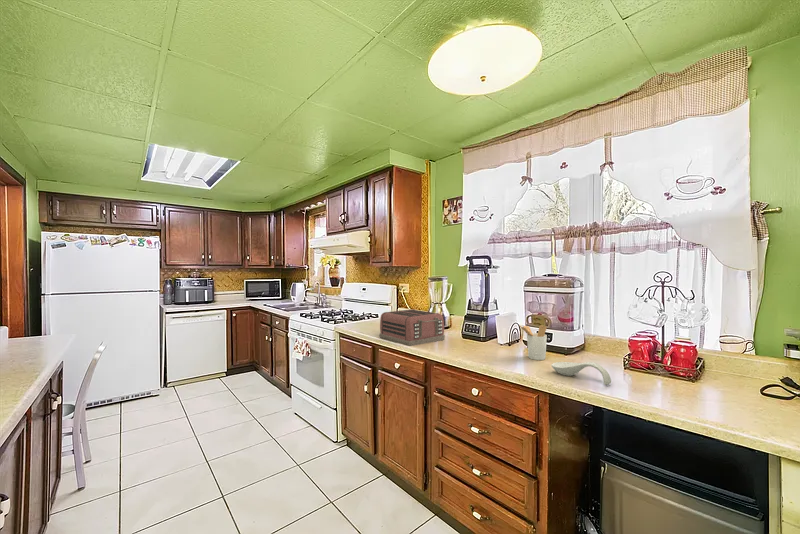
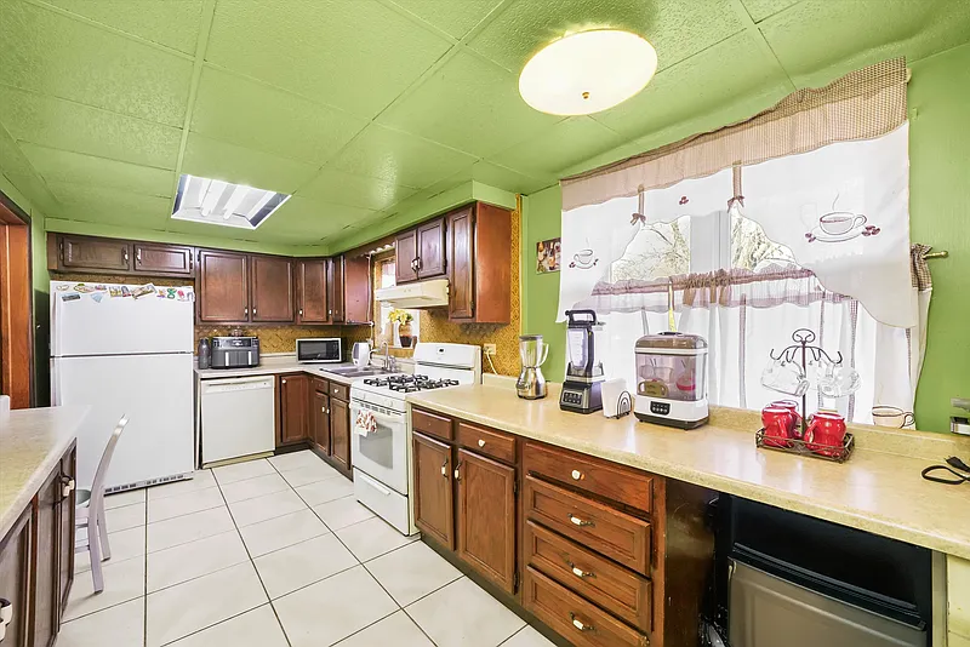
- toaster [378,308,446,347]
- spoon rest [550,361,612,386]
- utensil holder [518,324,548,361]
